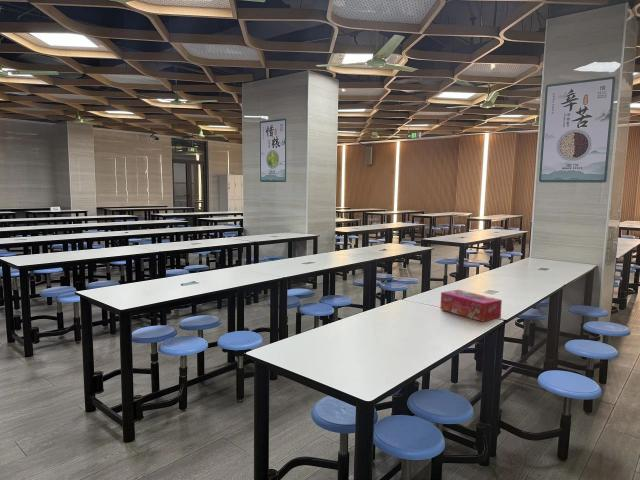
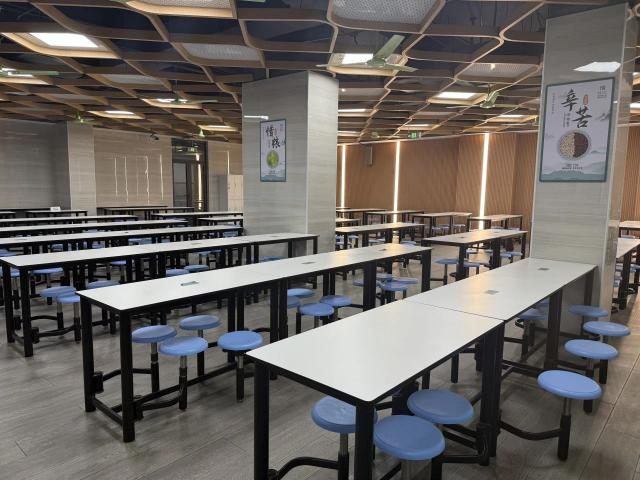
- tissue box [439,289,503,323]
